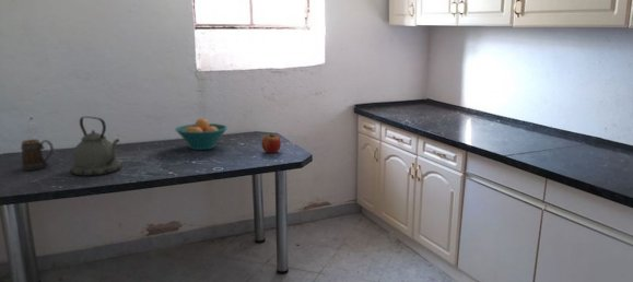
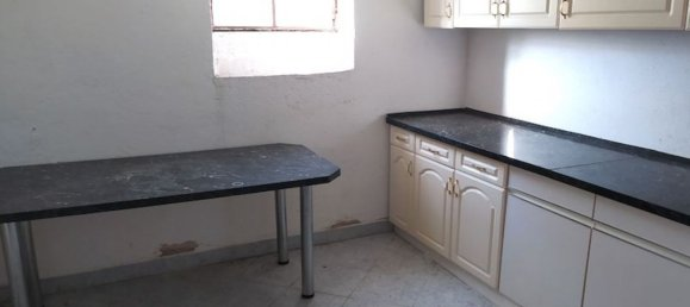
- fruit bowl [174,117,228,151]
- mug [20,138,55,172]
- apple [261,132,282,154]
- kettle [70,116,122,177]
